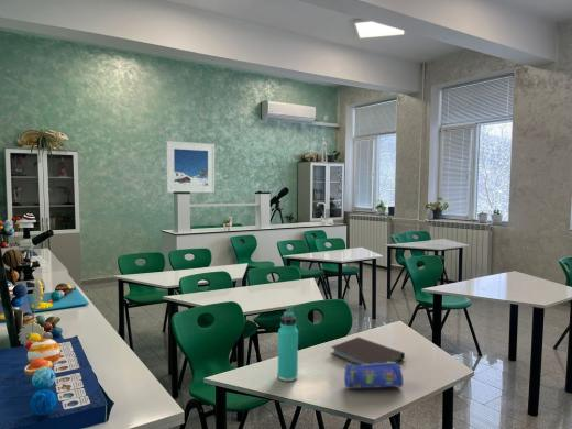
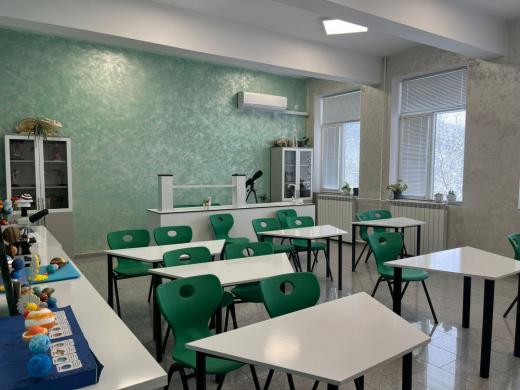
- notebook [329,337,406,365]
- thermos bottle [277,310,299,383]
- pencil case [343,362,404,389]
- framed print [165,140,216,194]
